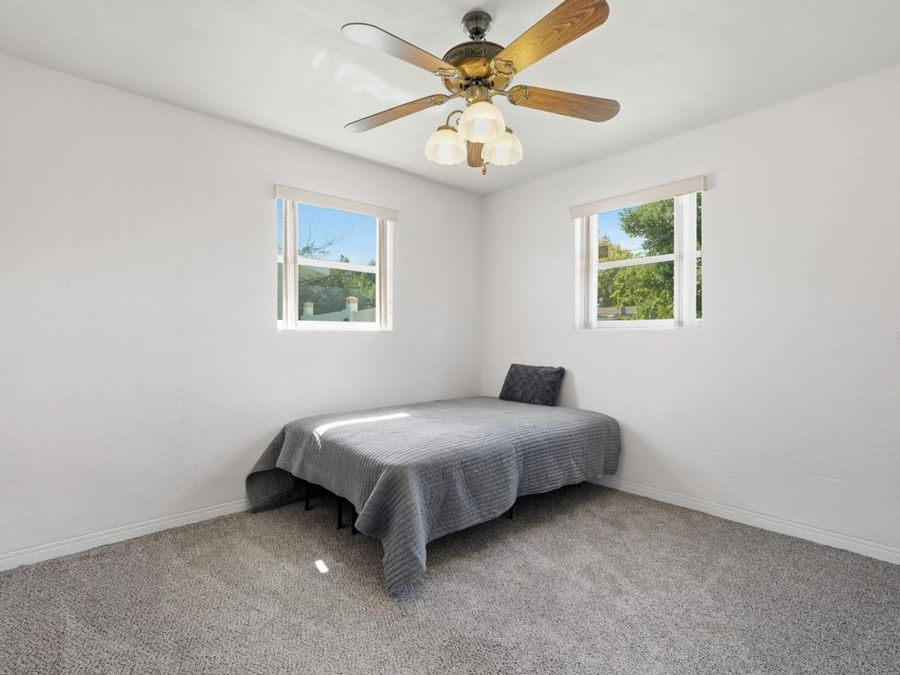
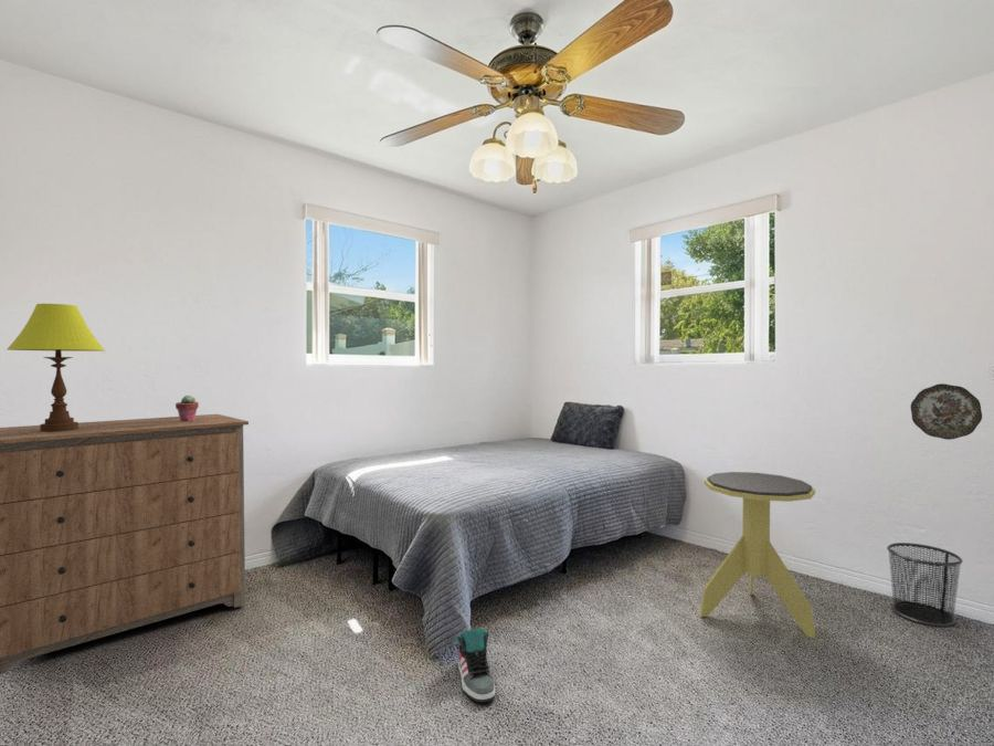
+ decorative plate [910,382,983,441]
+ waste bin [886,542,964,628]
+ dresser [0,413,250,675]
+ table lamp [7,303,106,432]
+ side table [699,471,817,640]
+ sneaker [455,627,496,703]
+ potted succulent [175,395,200,422]
